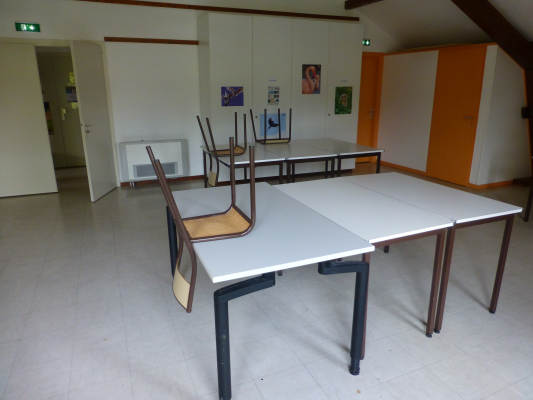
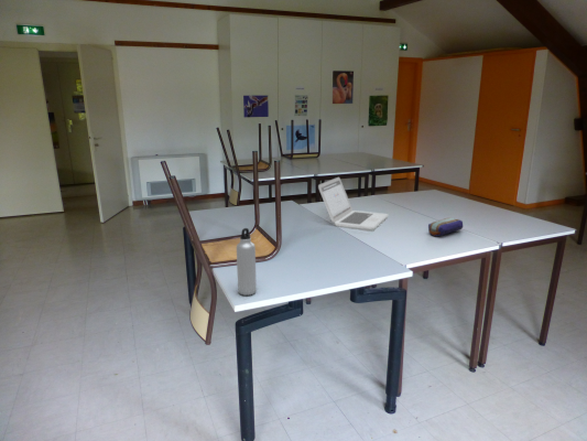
+ pencil case [427,217,464,237]
+ laptop [317,176,389,230]
+ water bottle [236,227,258,297]
